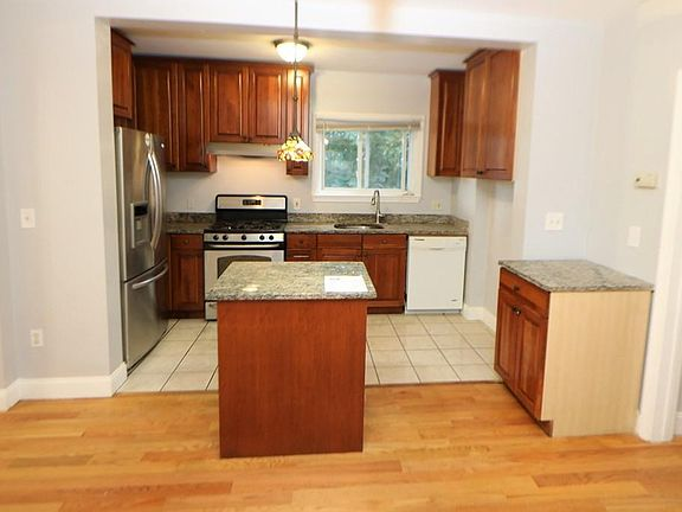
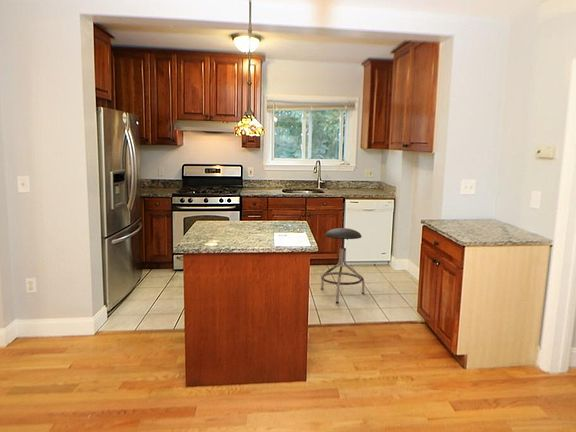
+ stool [320,227,366,305]
